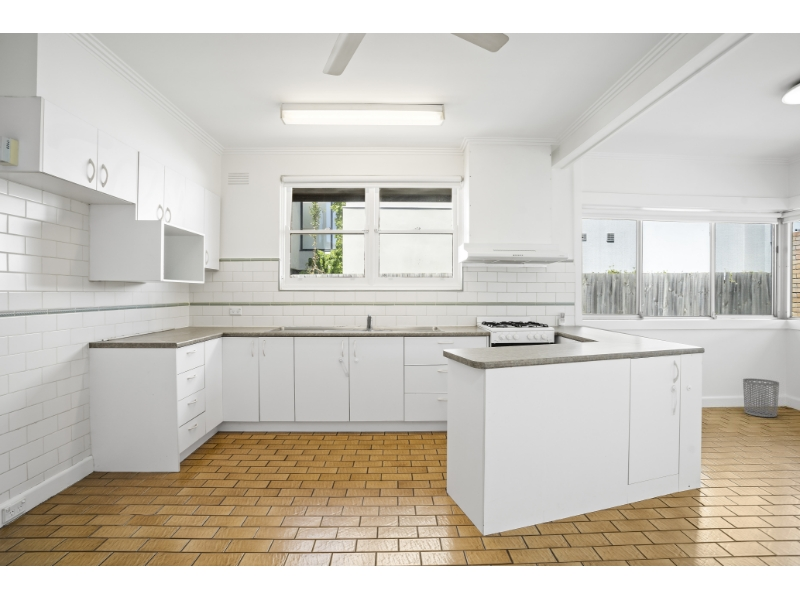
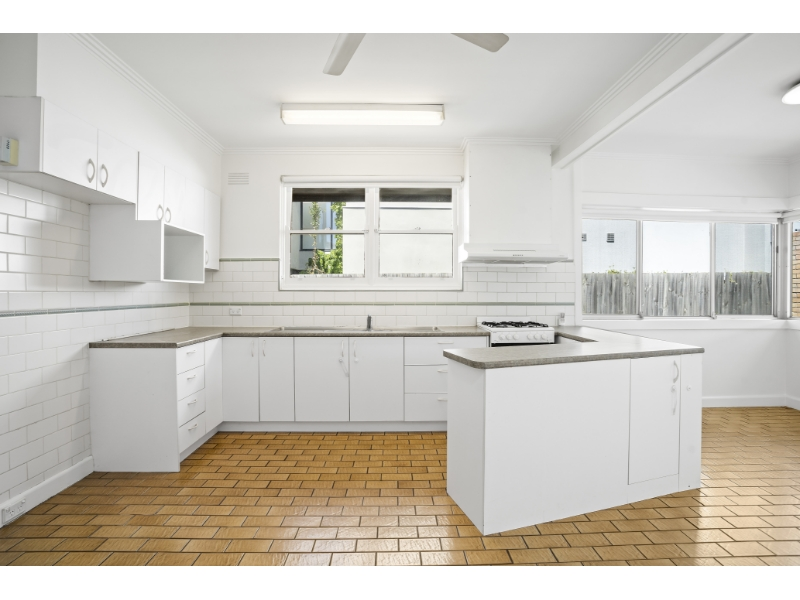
- waste bin [742,378,780,418]
